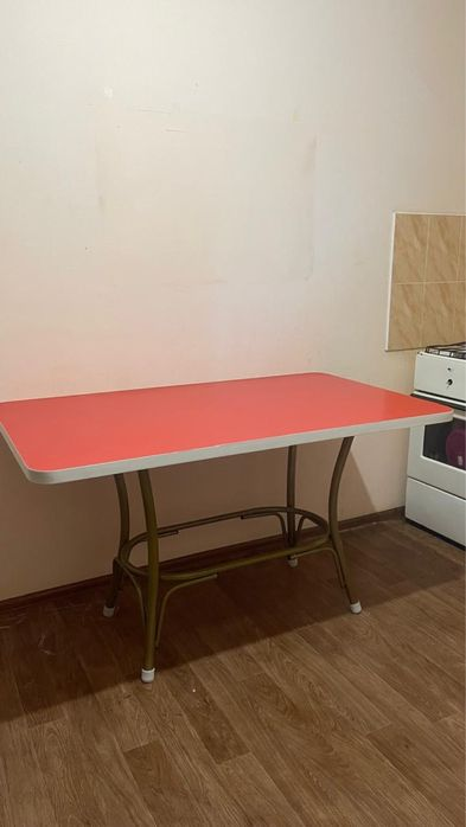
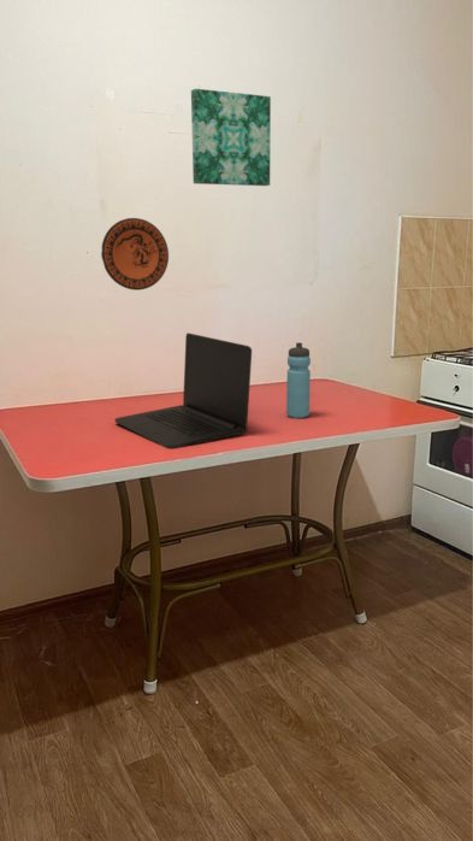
+ wall art [190,88,272,187]
+ laptop [113,331,253,451]
+ water bottle [285,341,312,419]
+ decorative plate [100,217,170,292]
